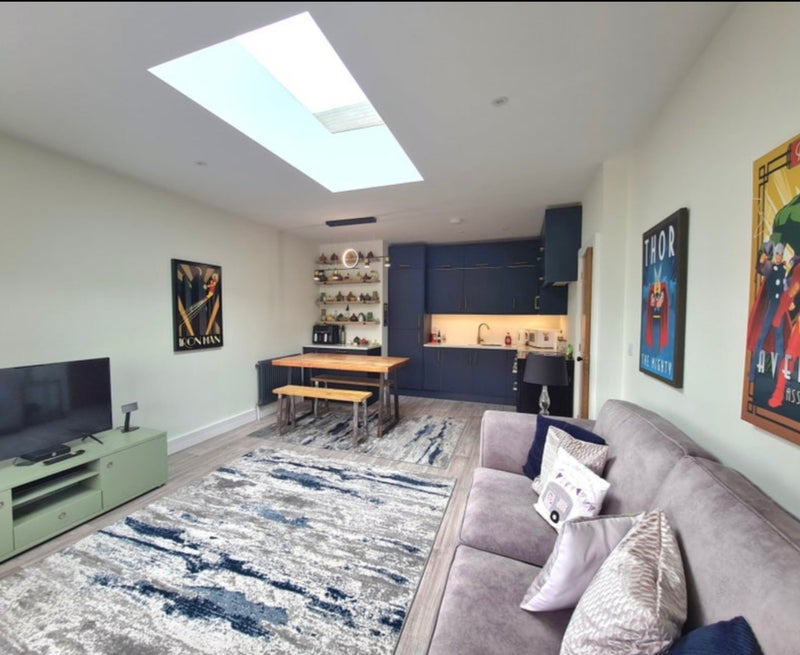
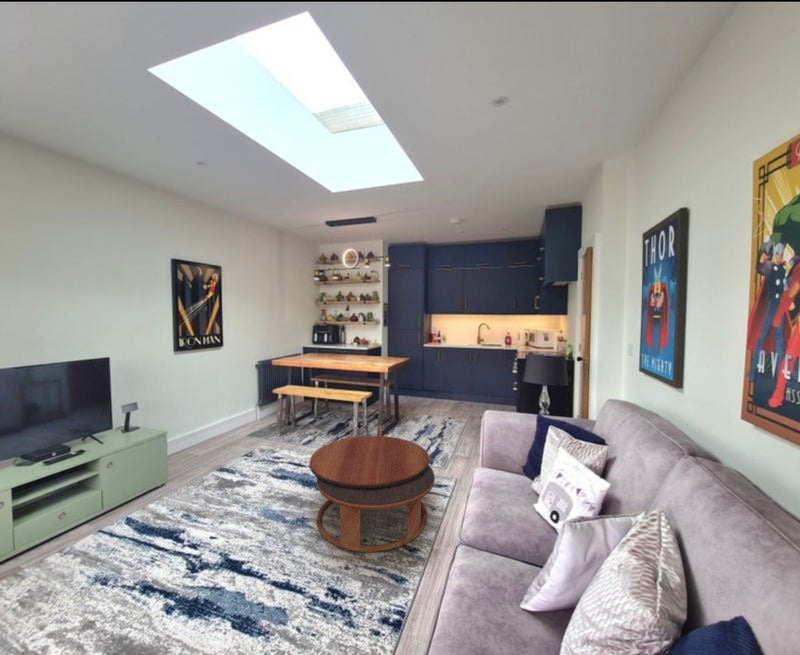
+ coffee table [308,435,436,553]
